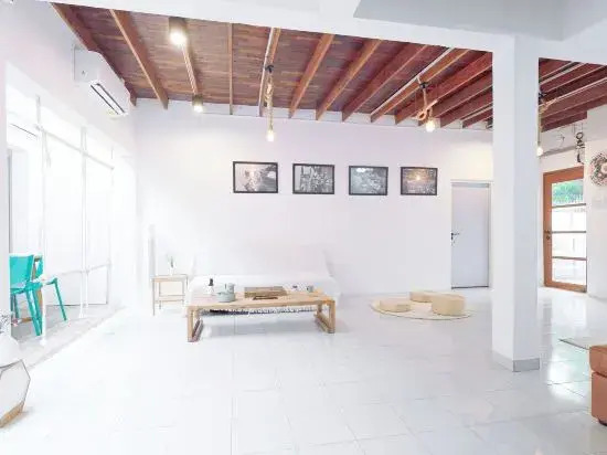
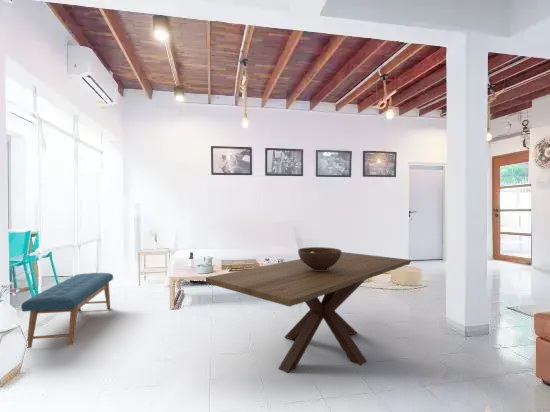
+ dining table [205,251,412,374]
+ fruit bowl [297,246,342,271]
+ bench [20,272,114,349]
